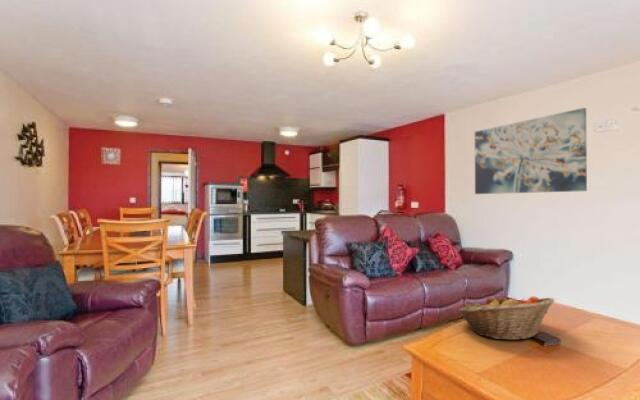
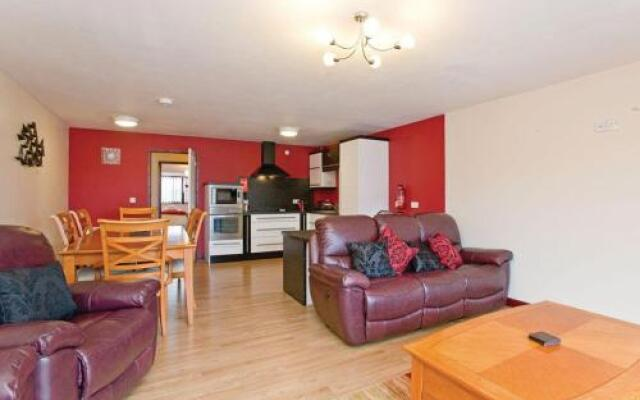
- fruit basket [457,294,555,341]
- wall art [474,107,588,195]
